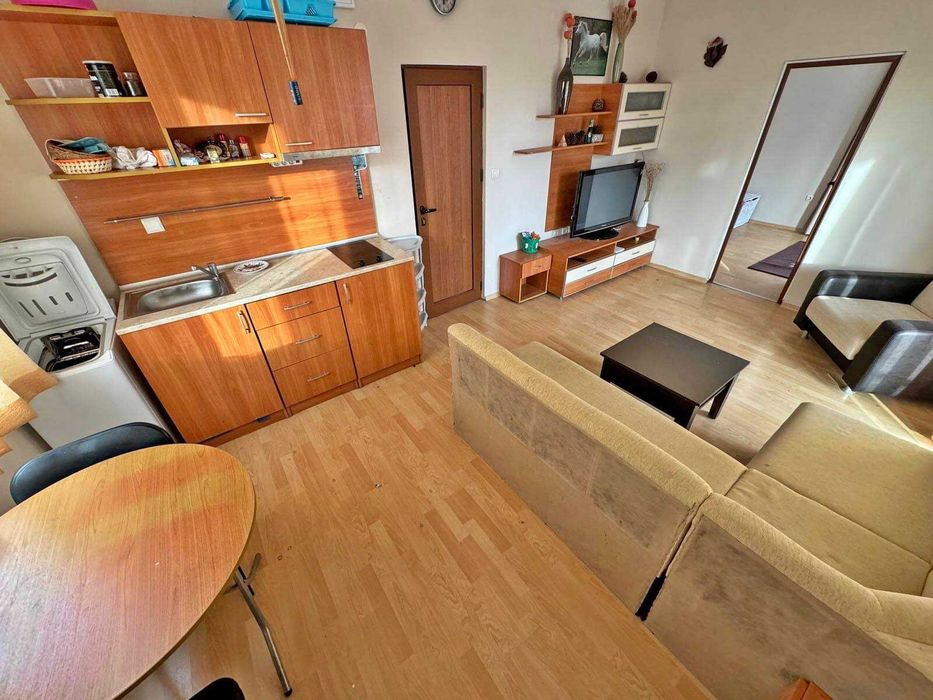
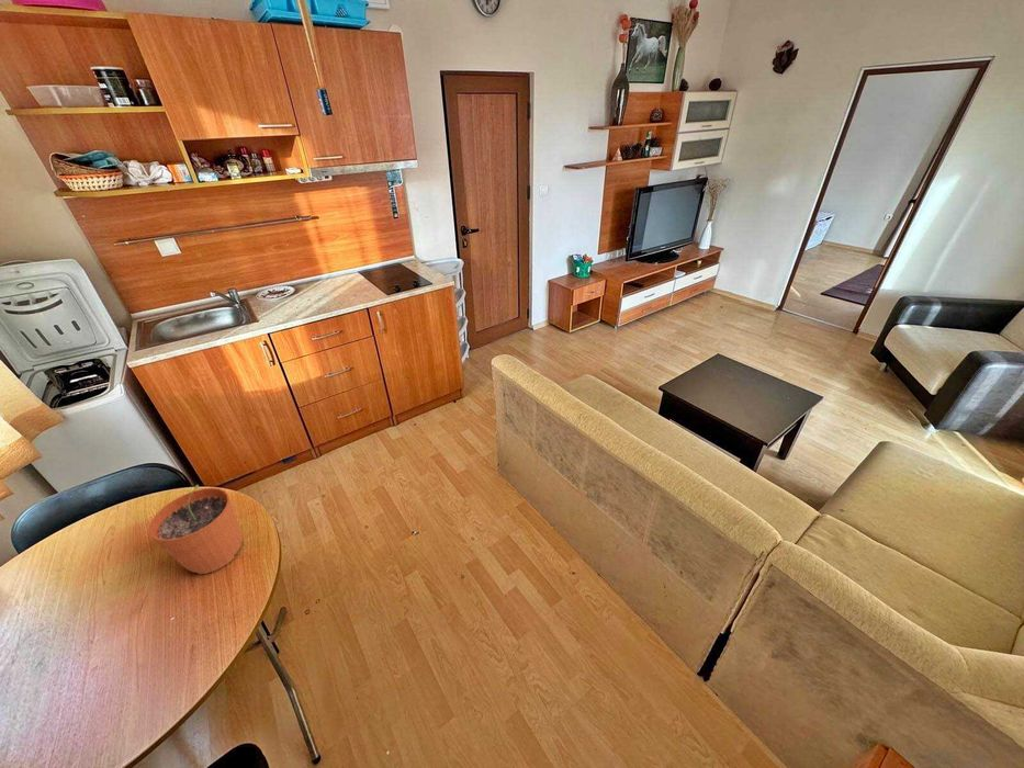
+ plant pot [148,484,244,575]
